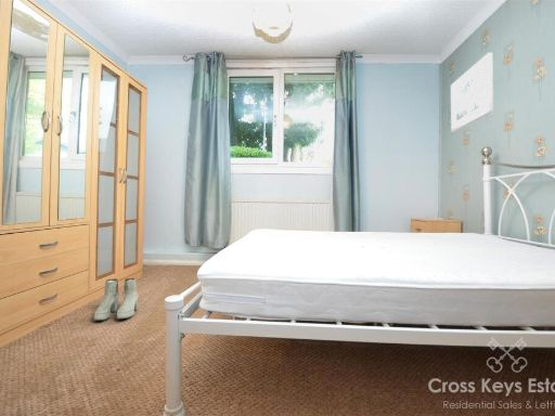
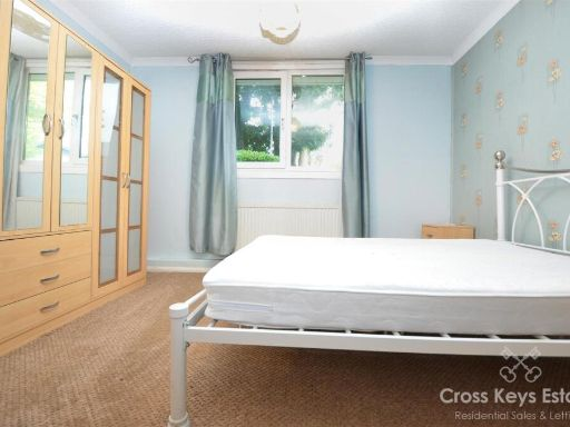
- boots [93,277,139,322]
- wall art [450,52,494,133]
